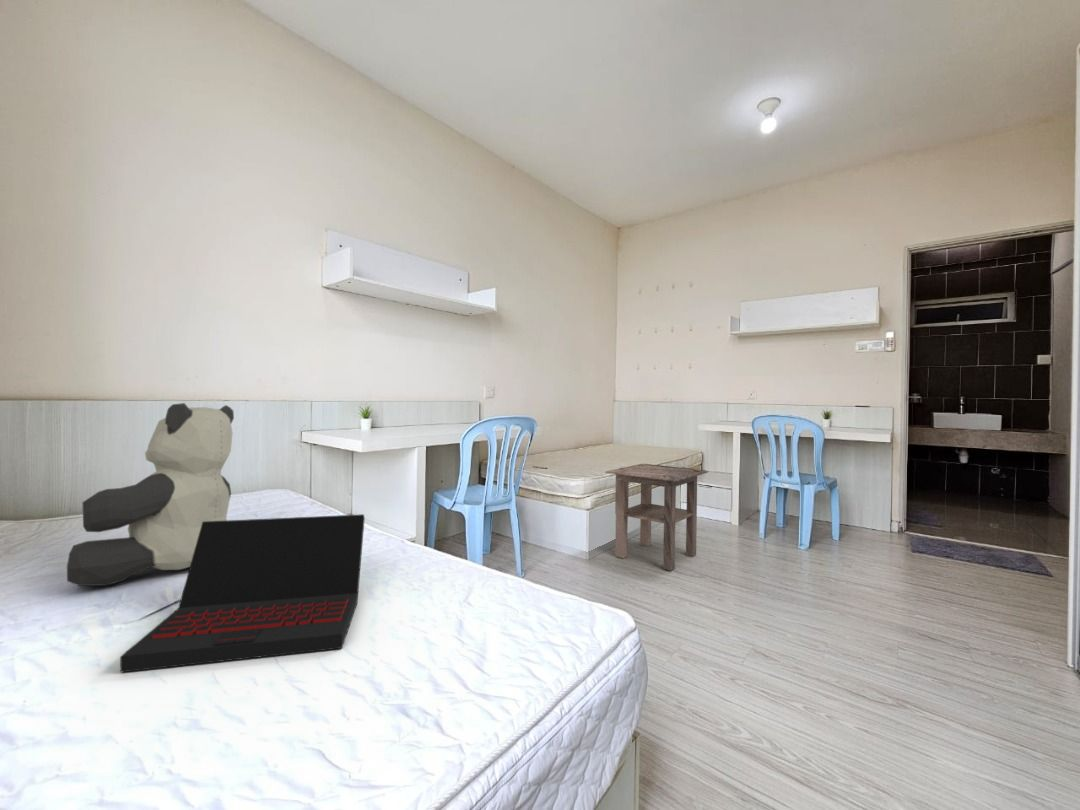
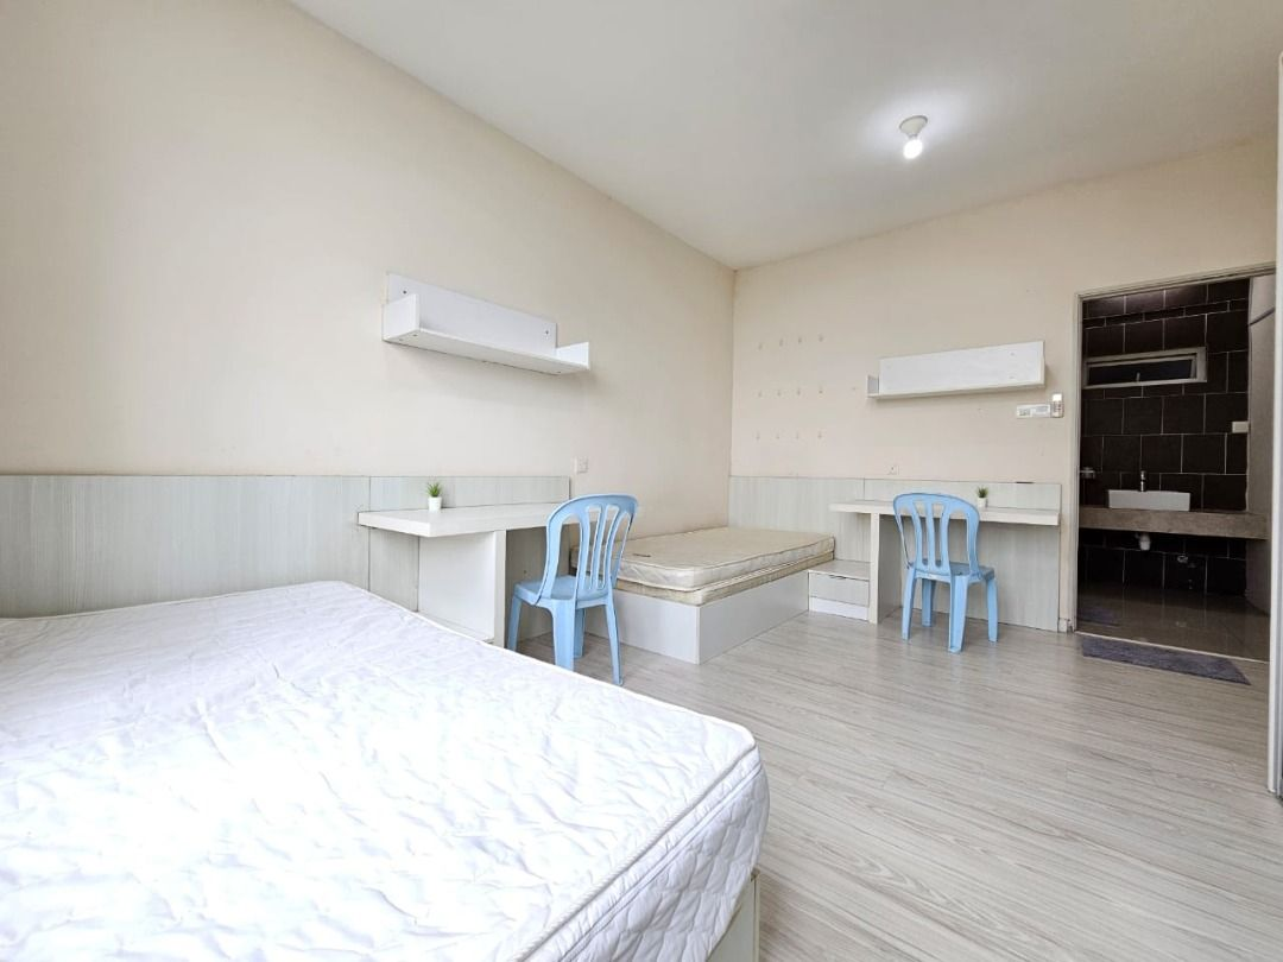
- side table [604,463,709,572]
- laptop [119,513,366,674]
- teddy bear [66,402,235,587]
